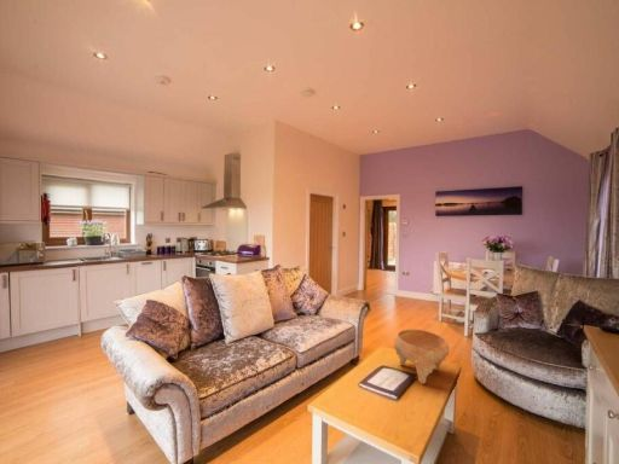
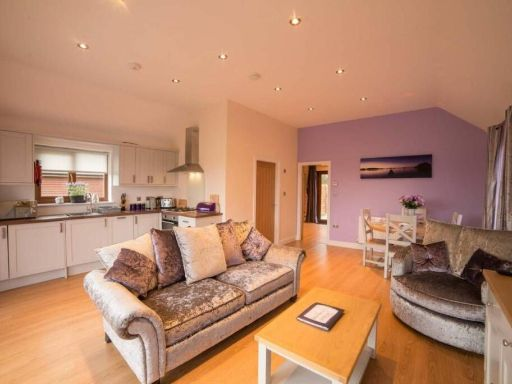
- decorative bowl [393,329,450,385]
